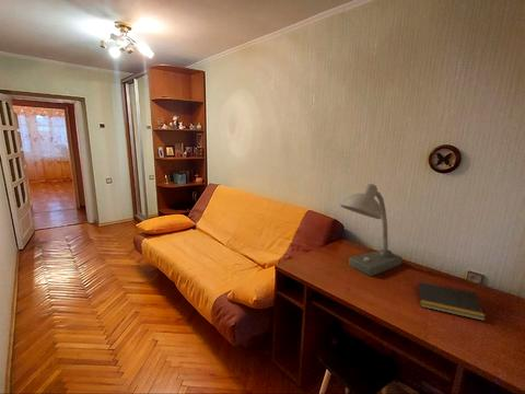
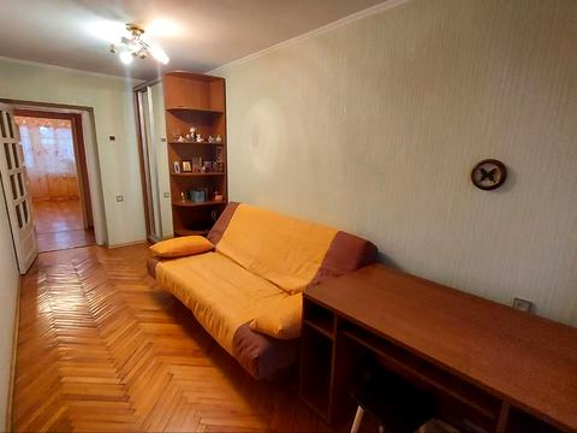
- notepad [415,280,487,322]
- desk lamp [339,183,404,277]
